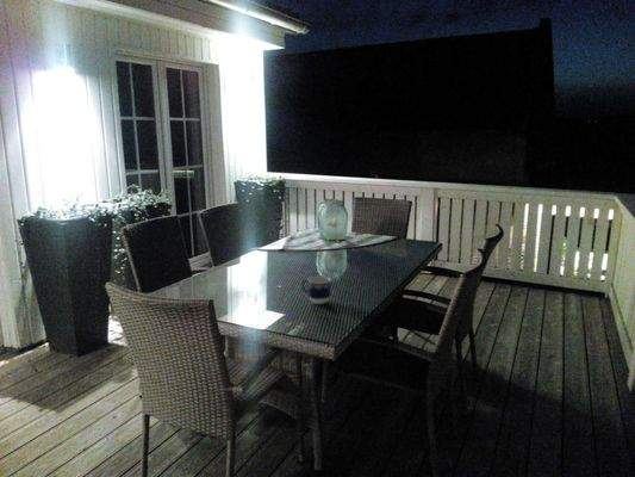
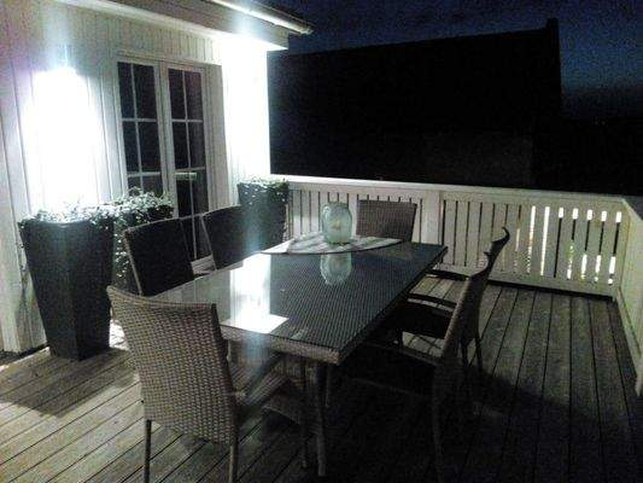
- cup [301,275,332,305]
